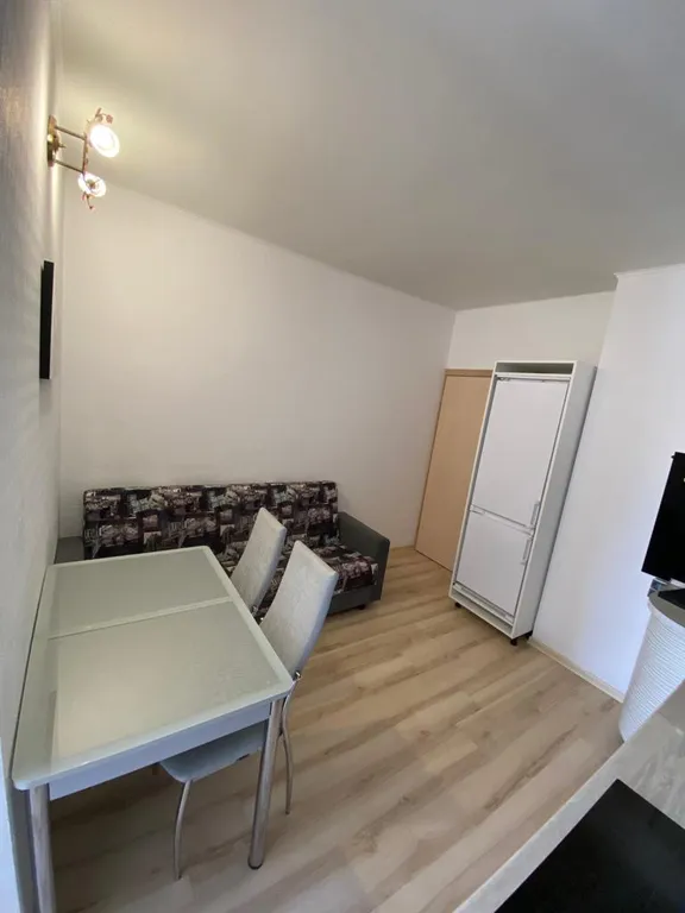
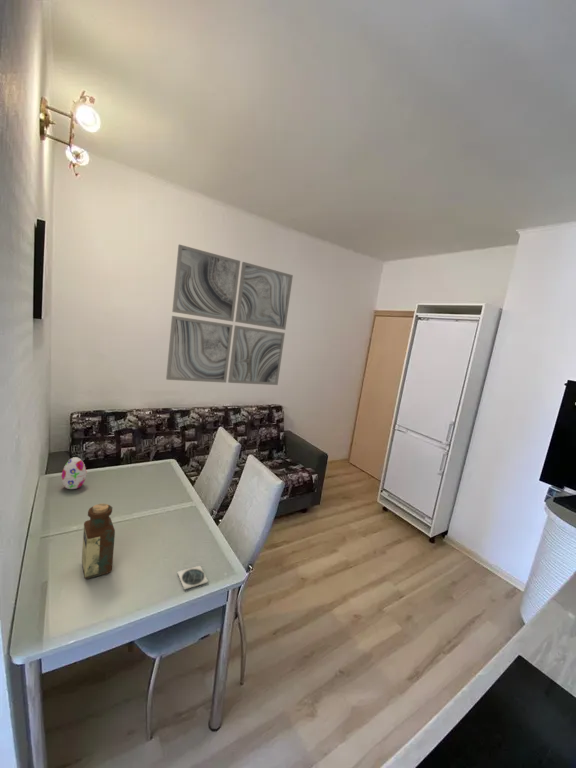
+ decorative egg [60,456,88,490]
+ bottle [81,503,116,580]
+ wall art [165,243,294,386]
+ coaster [177,565,209,591]
